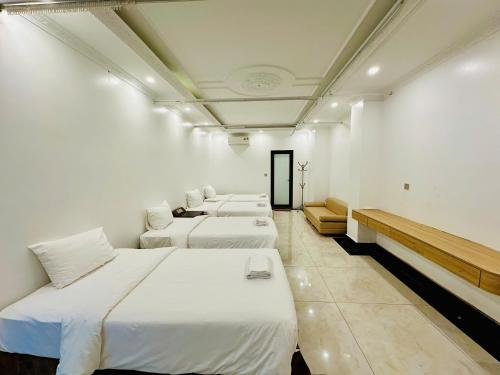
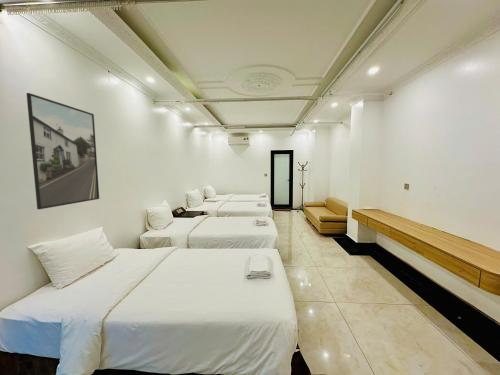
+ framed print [25,92,100,210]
